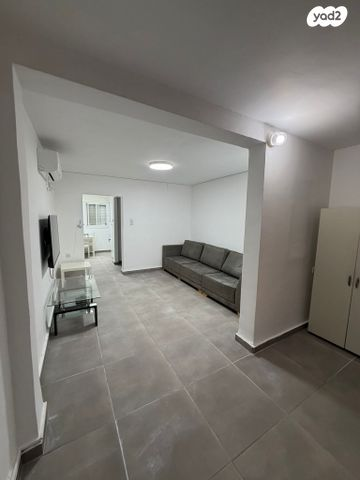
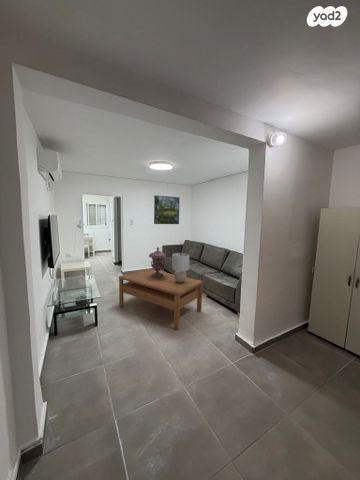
+ lamp [171,252,190,284]
+ coffee table [118,268,204,331]
+ decorative urn [148,246,167,278]
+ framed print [153,194,181,225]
